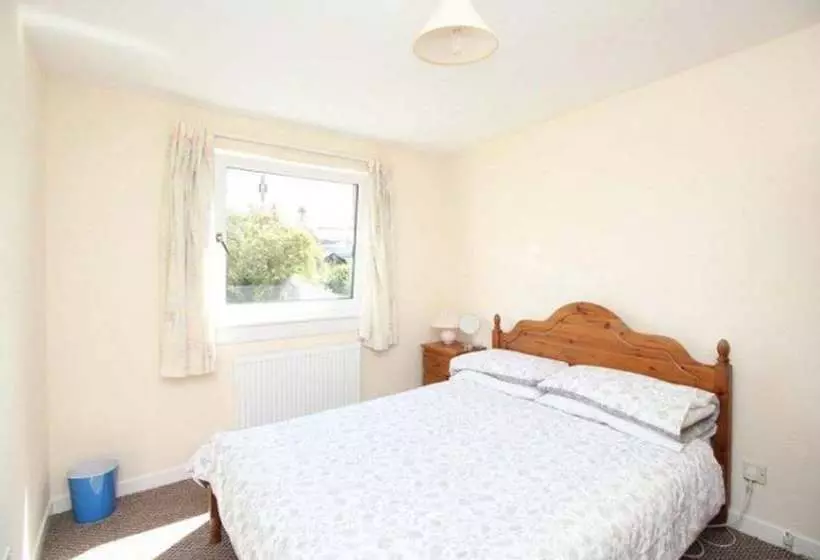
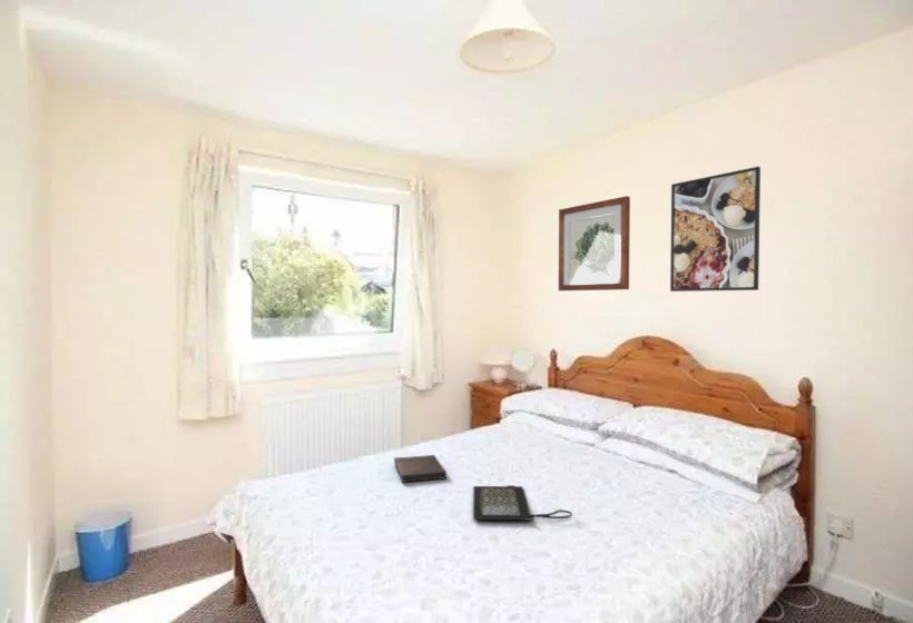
+ book [393,454,448,484]
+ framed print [669,166,762,293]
+ clutch bag [472,484,573,526]
+ wall art [558,195,631,291]
